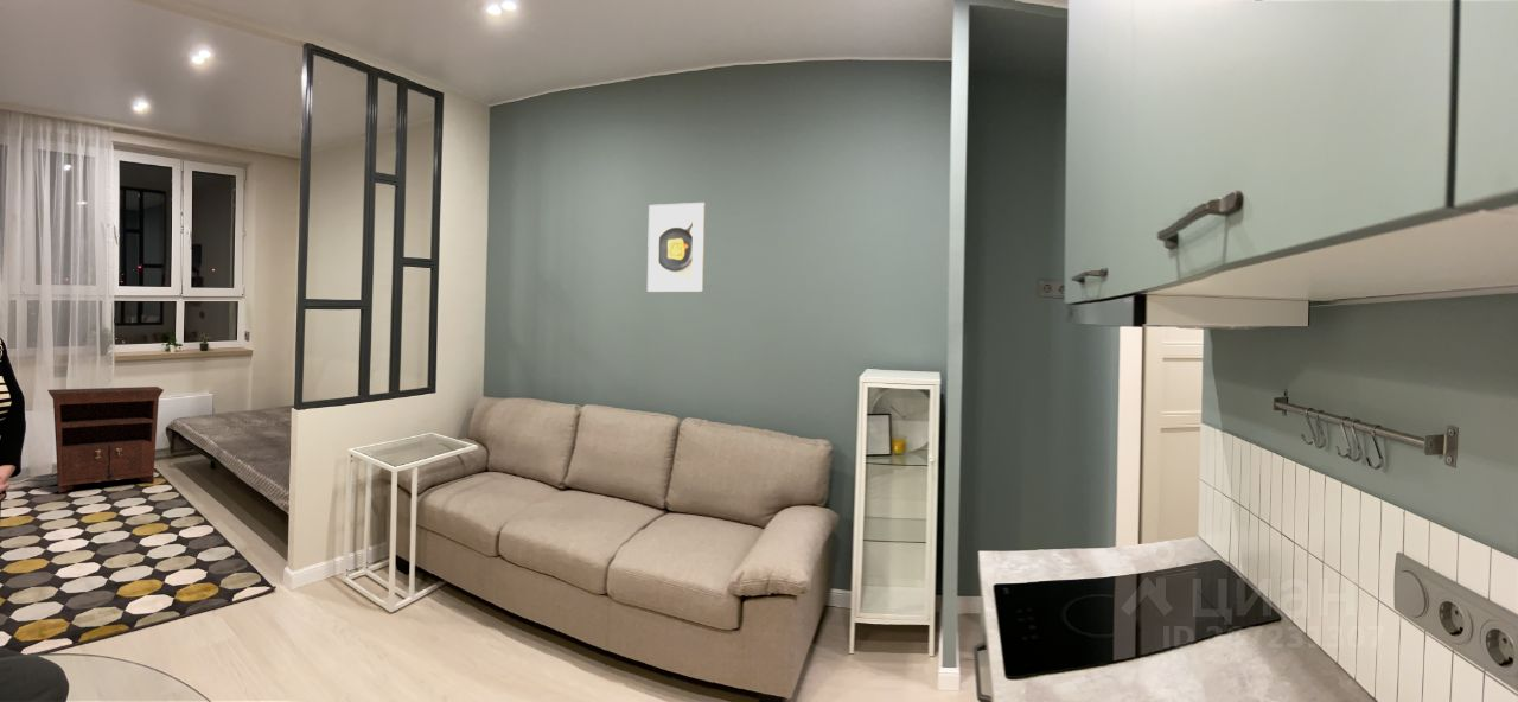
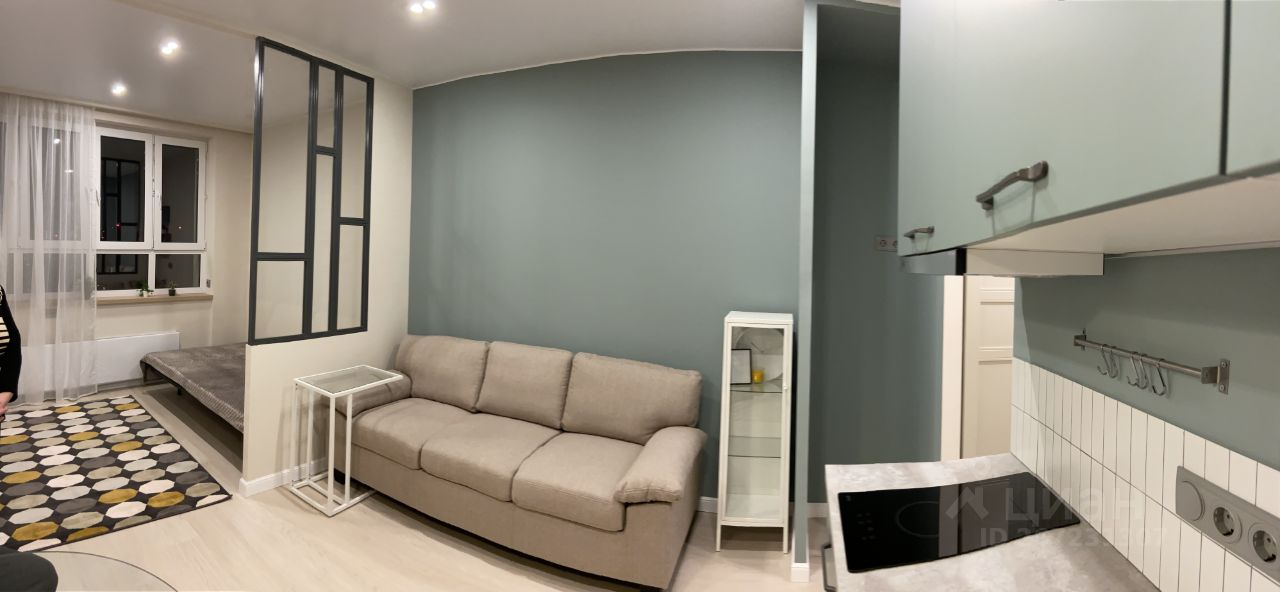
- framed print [646,202,707,293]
- nightstand [46,385,165,493]
